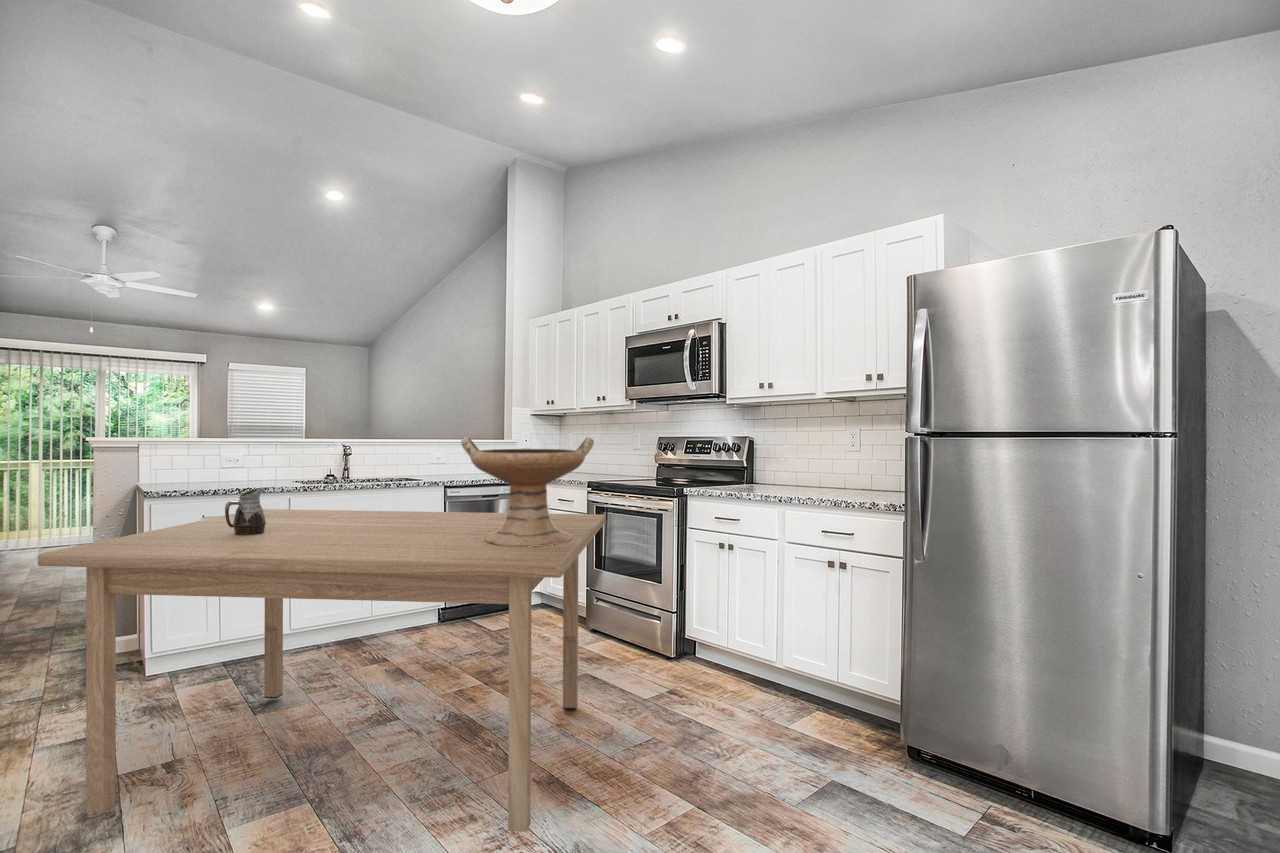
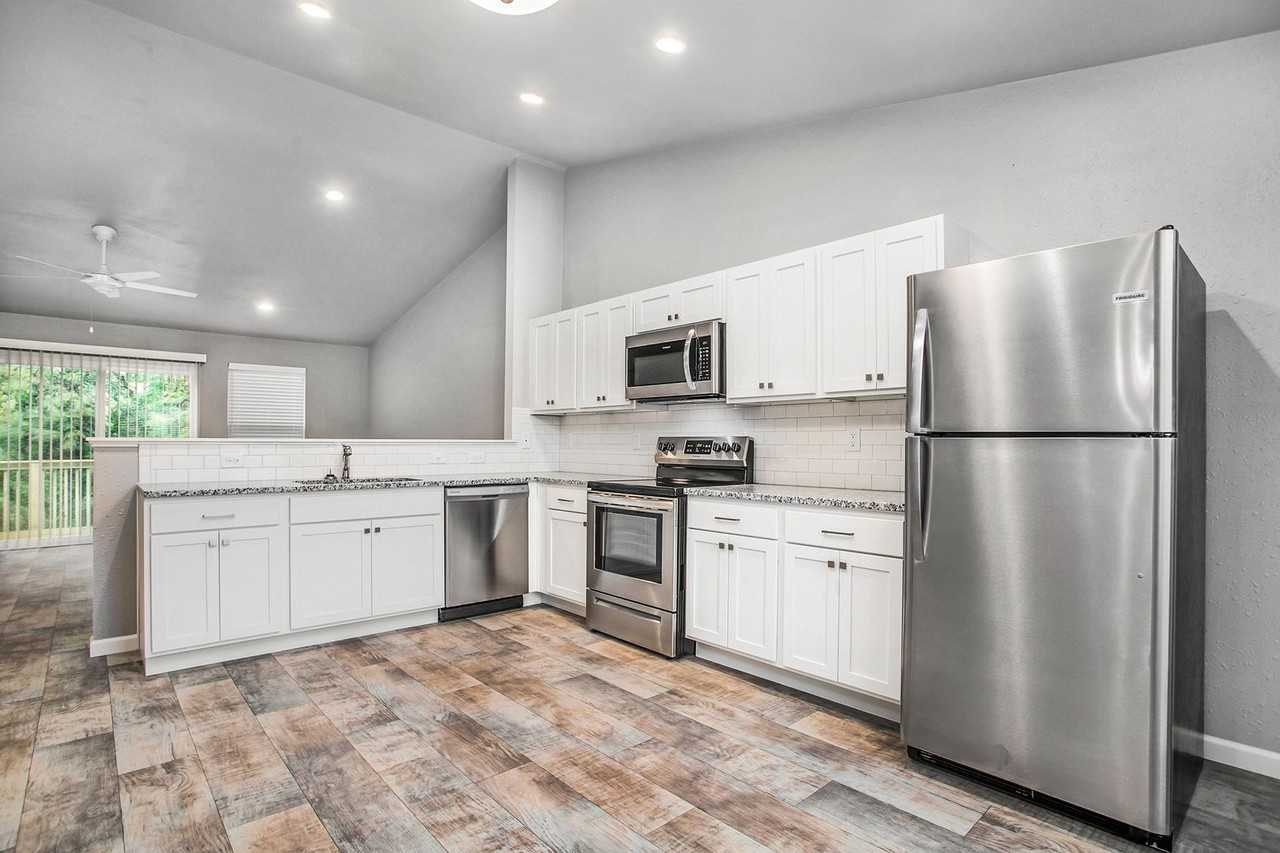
- table [37,508,606,833]
- decorative bowl [460,436,595,547]
- pitcher [224,487,266,535]
